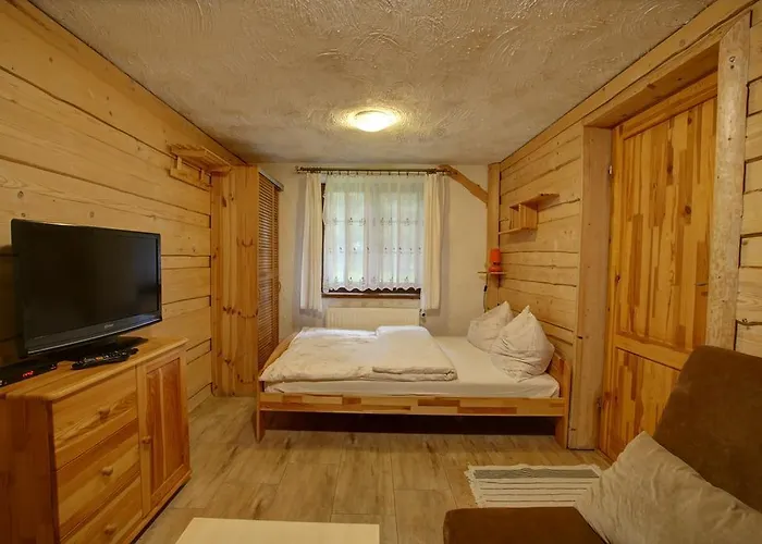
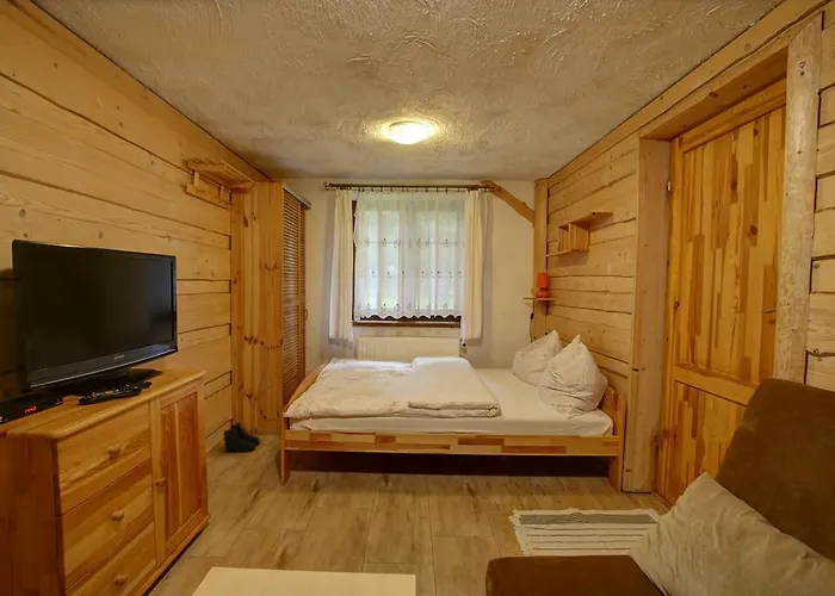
+ boots [222,421,261,454]
